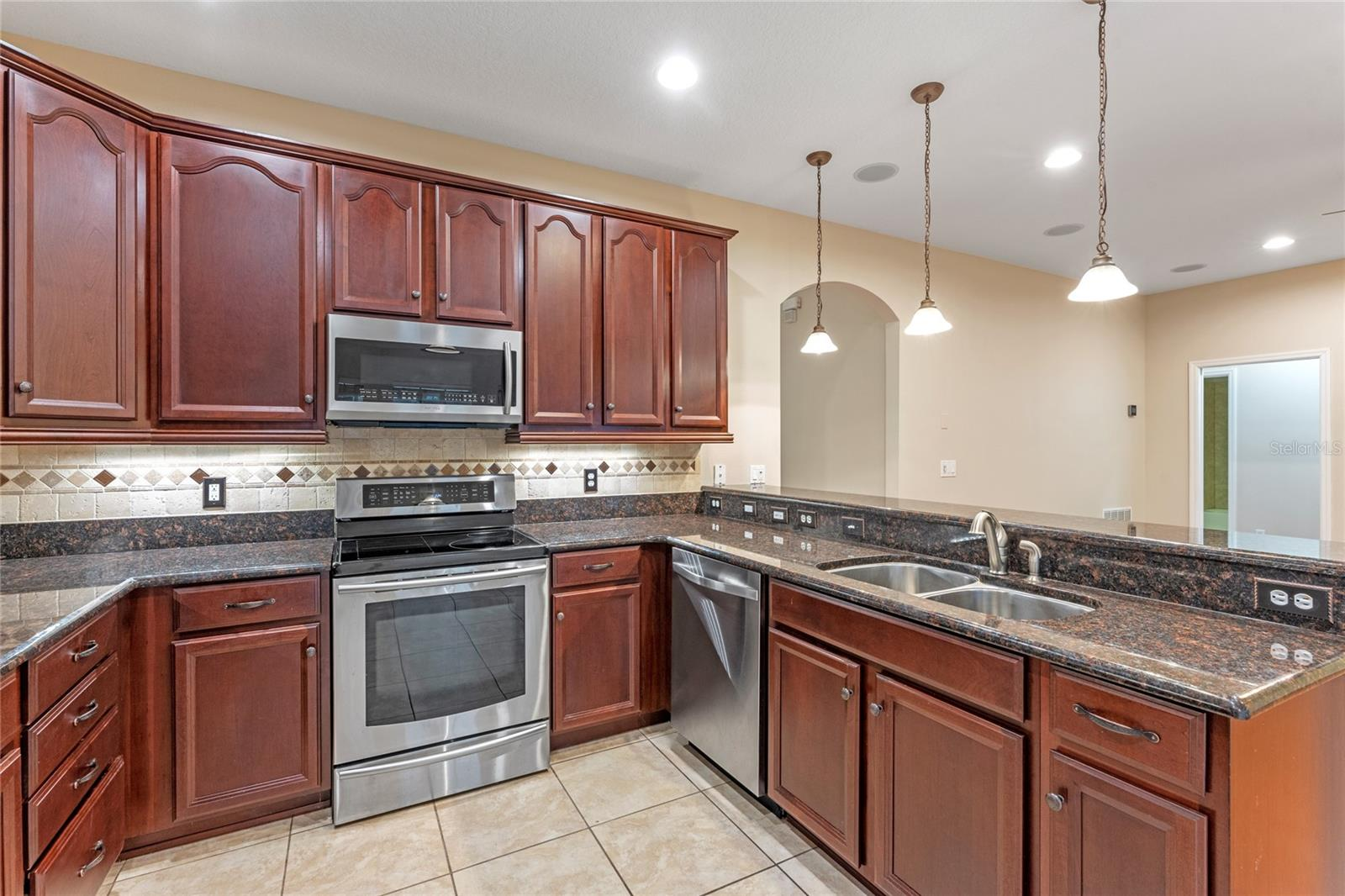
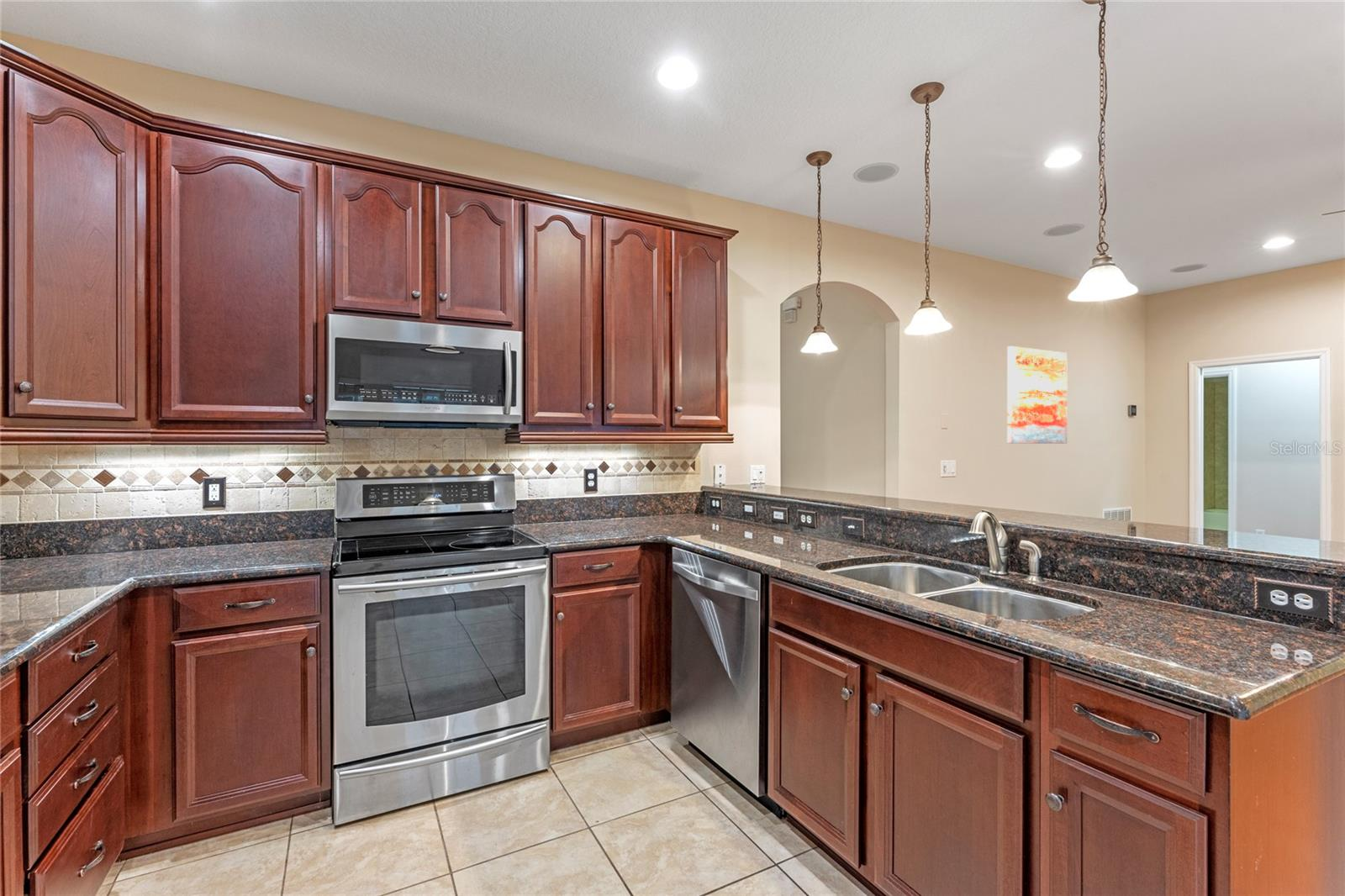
+ wall art [1006,345,1068,445]
